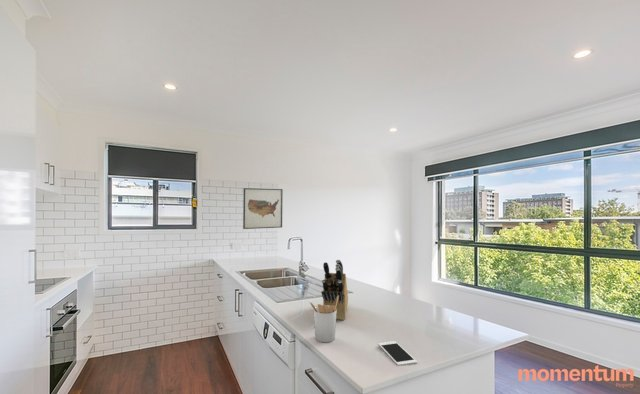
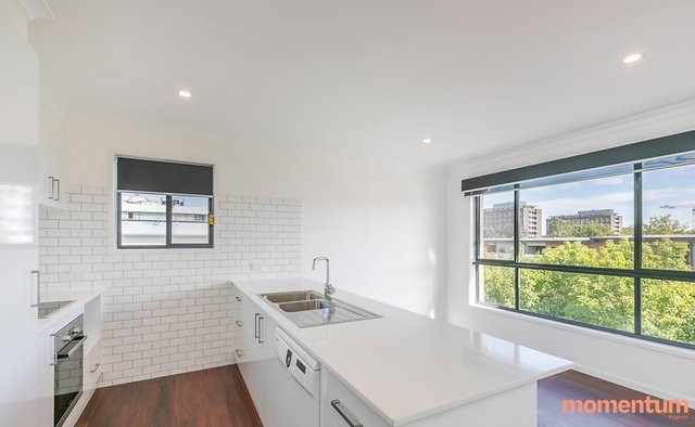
- knife block [320,259,349,321]
- wall art [242,187,284,230]
- utensil holder [309,296,339,343]
- cell phone [377,340,418,366]
